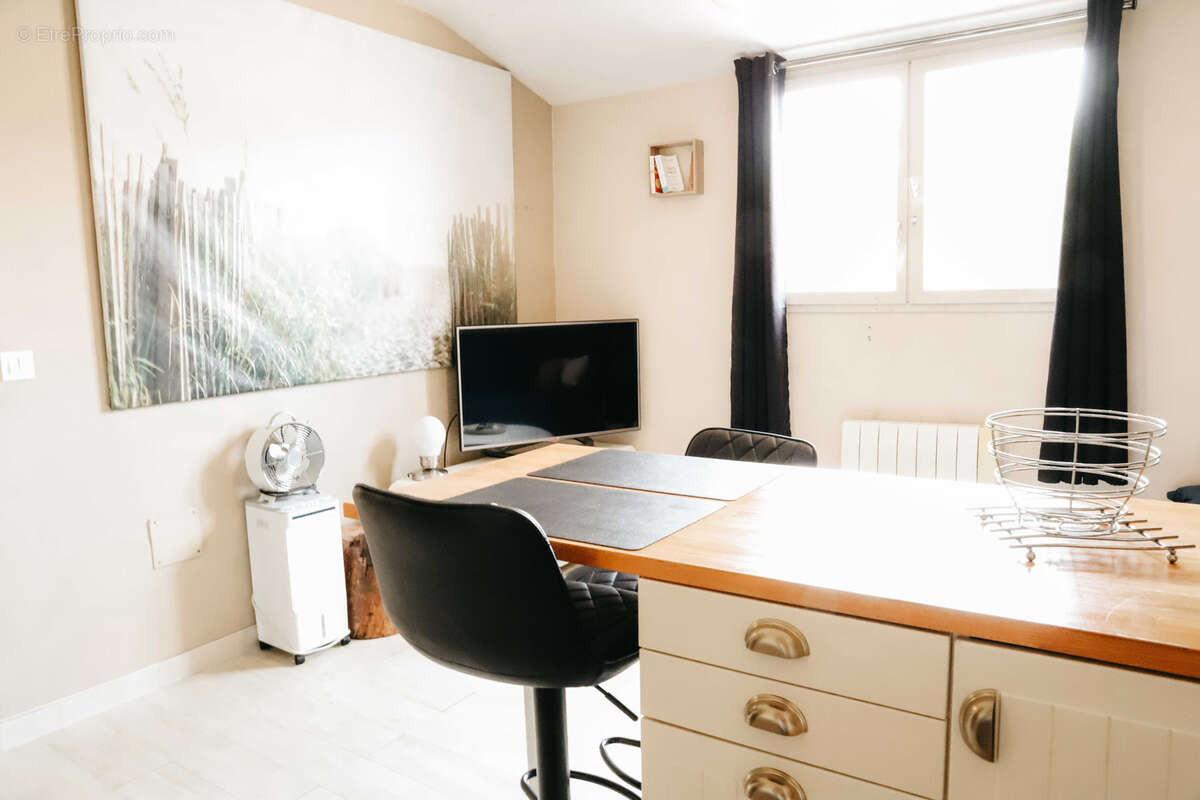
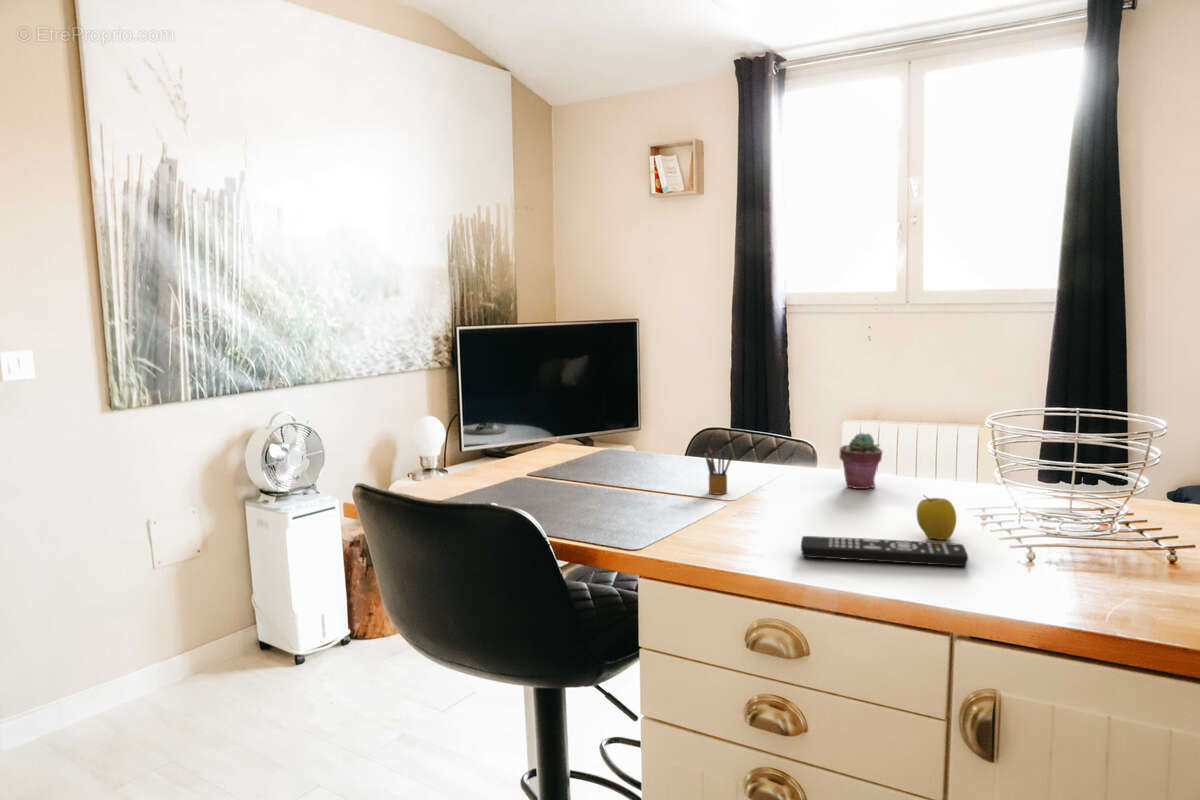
+ pencil box [704,445,734,496]
+ potted succulent [838,432,884,490]
+ apple [916,494,957,541]
+ remote control [800,535,969,567]
